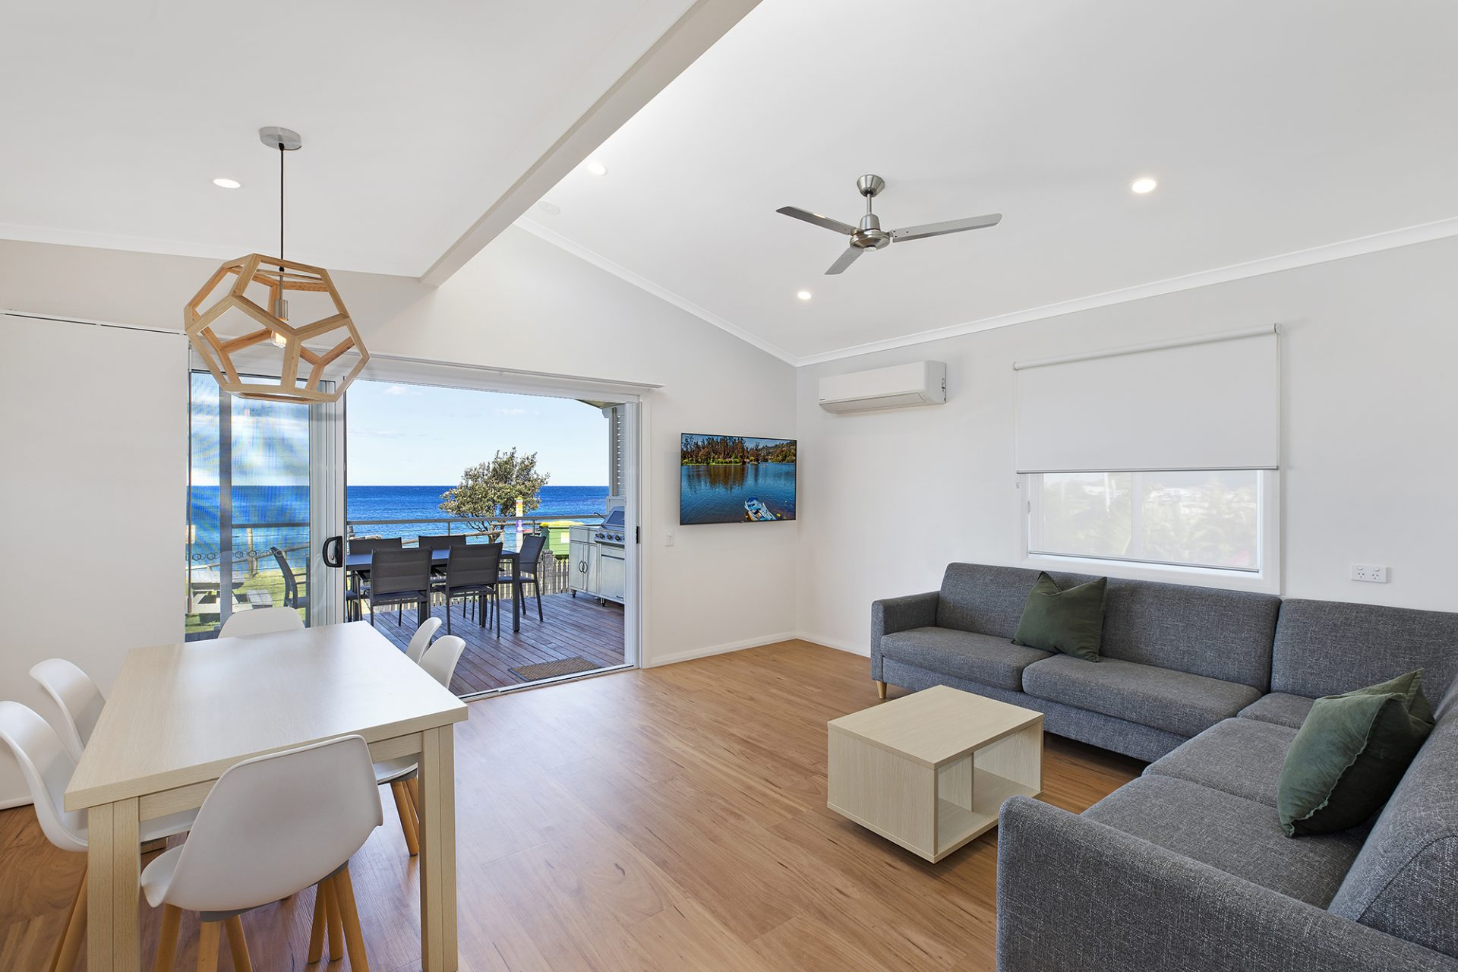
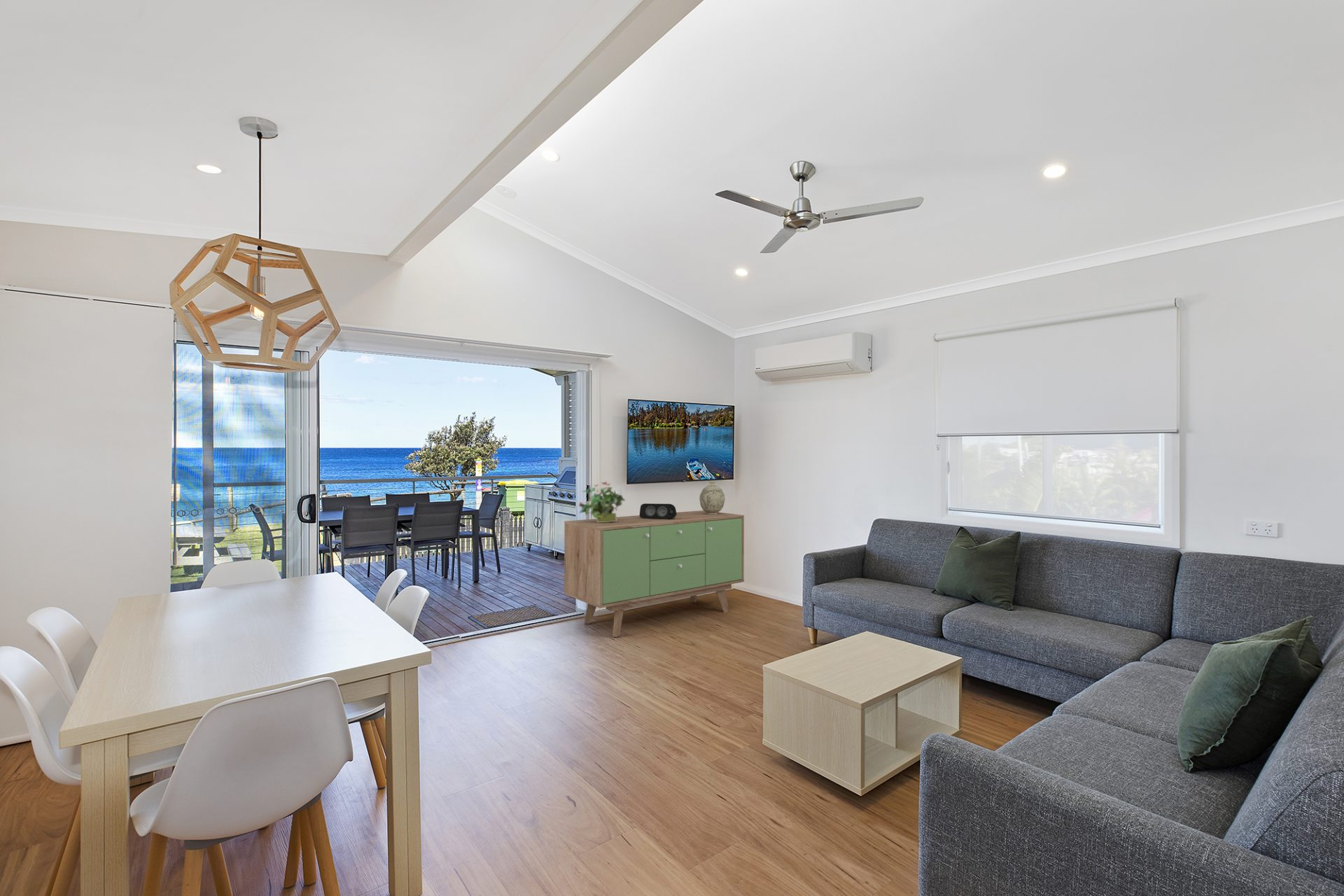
+ sideboard [563,510,745,638]
+ potted plant [578,481,626,522]
+ decorative vase [699,481,726,514]
+ speaker [639,503,677,519]
